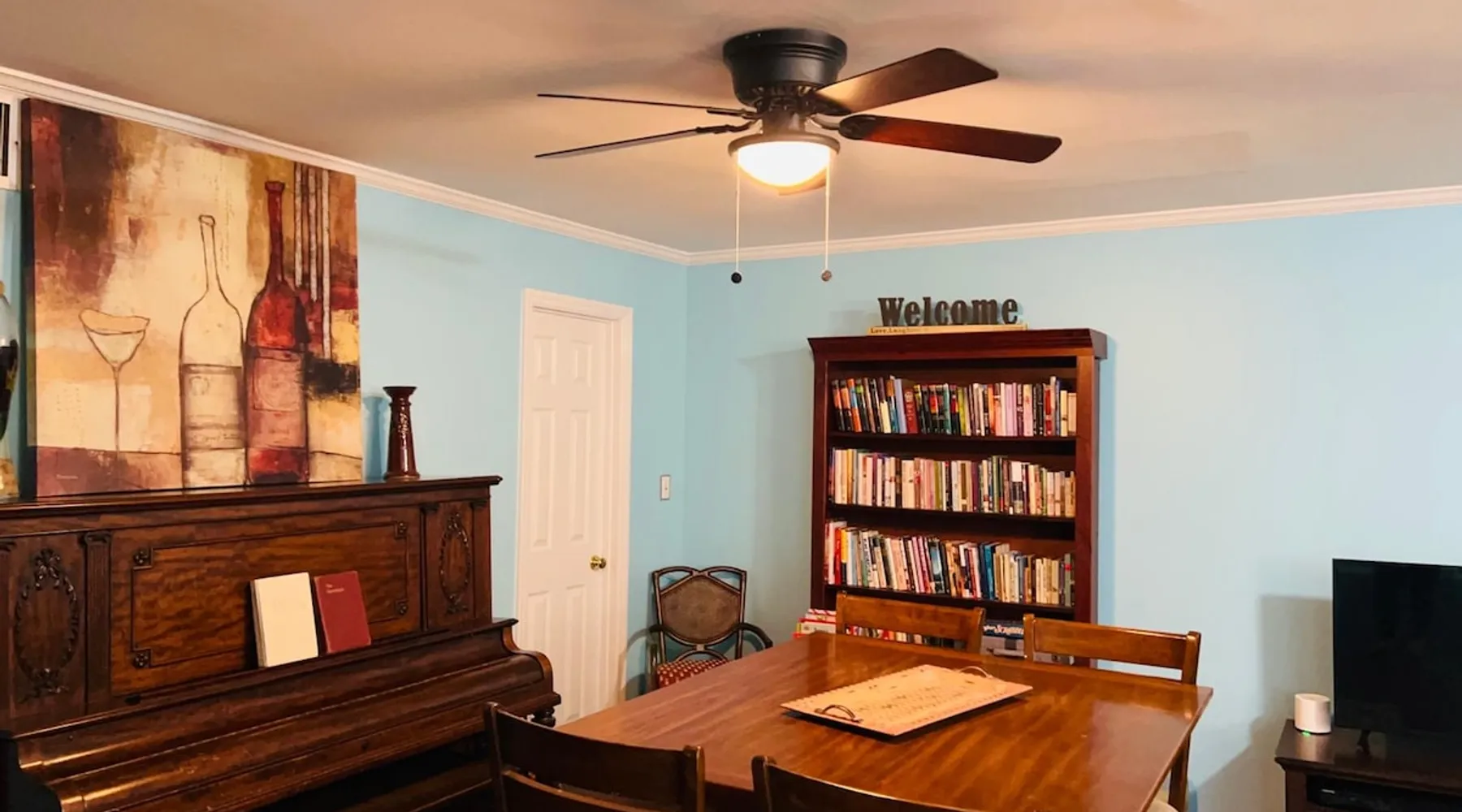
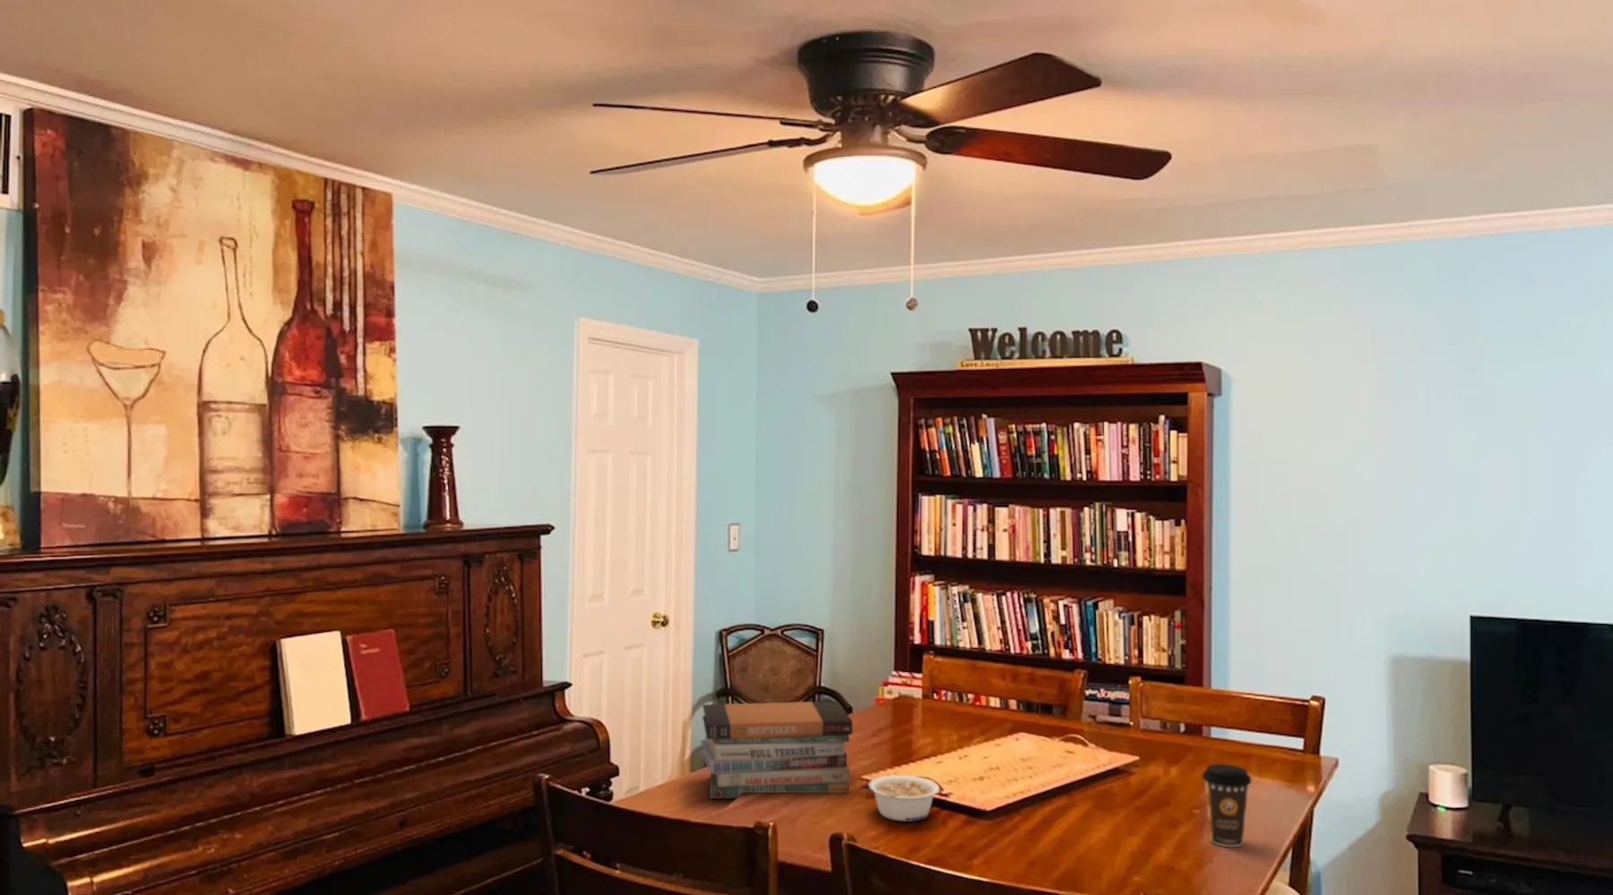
+ legume [867,774,940,822]
+ book stack [699,700,853,800]
+ coffee cup [1200,764,1252,848]
